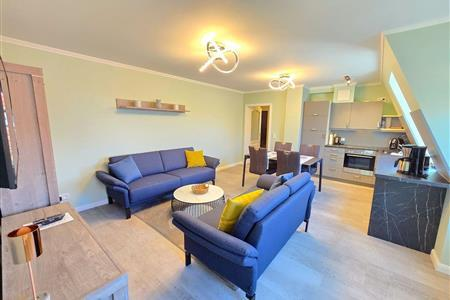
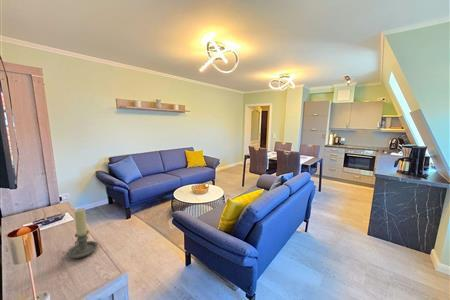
+ candle holder [66,207,99,259]
